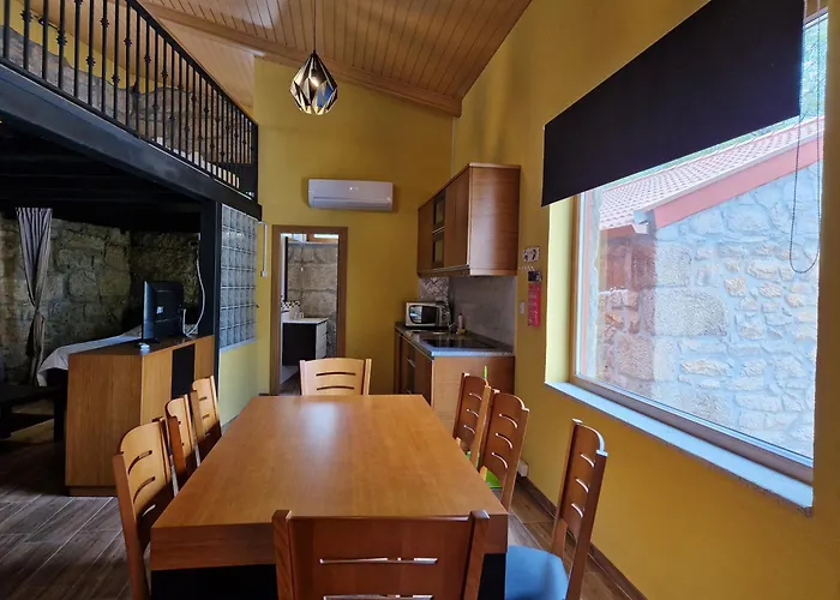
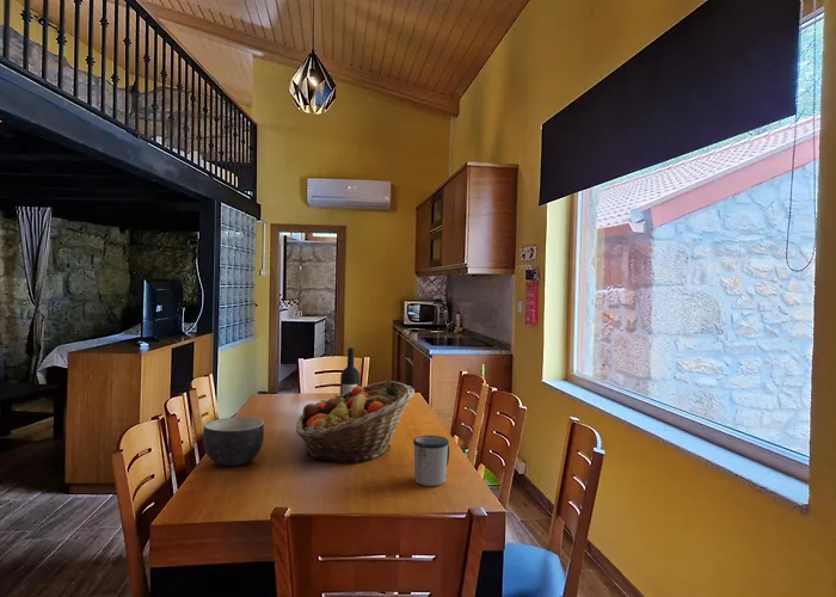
+ bowl [202,416,265,467]
+ wine bottle [339,346,361,395]
+ mug [412,435,450,487]
+ fruit basket [295,380,416,464]
